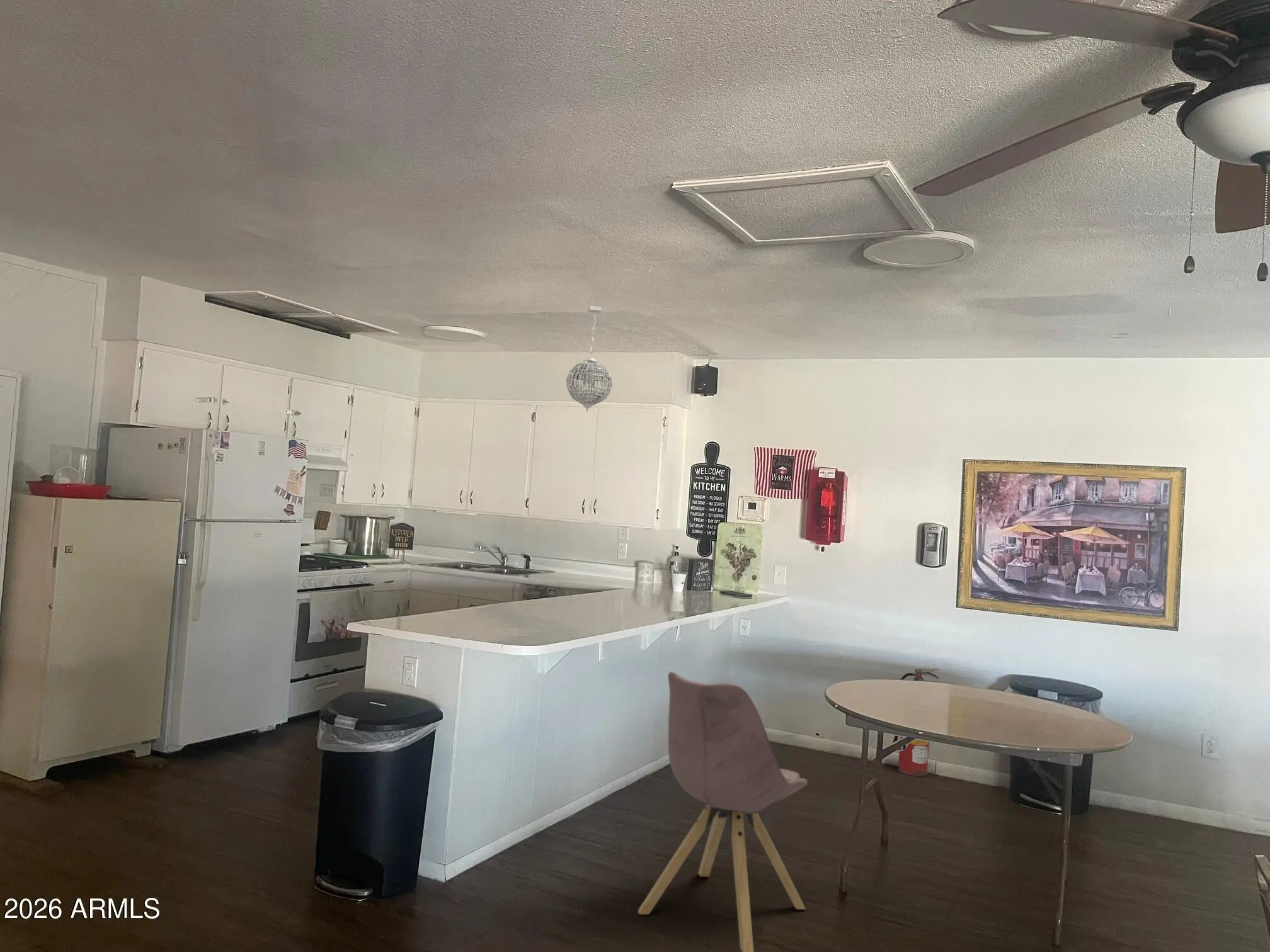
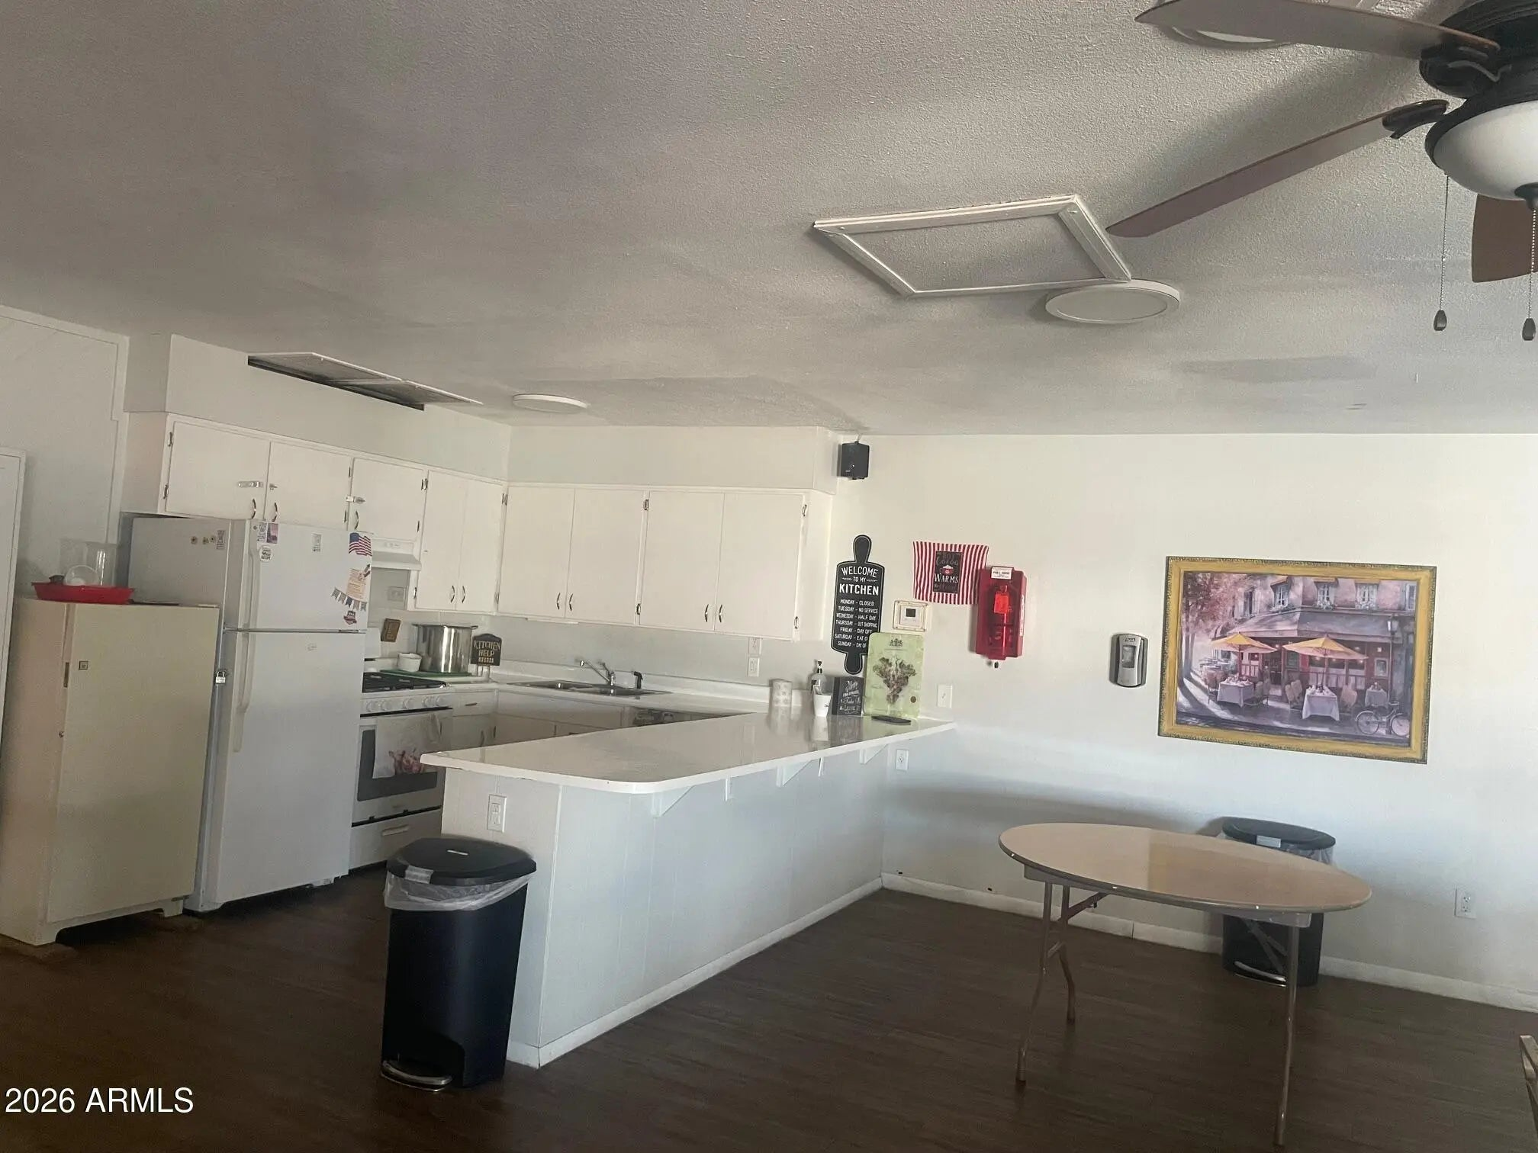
- pendant light [566,305,613,412]
- chair [638,671,808,952]
- fire extinguisher [892,668,941,777]
